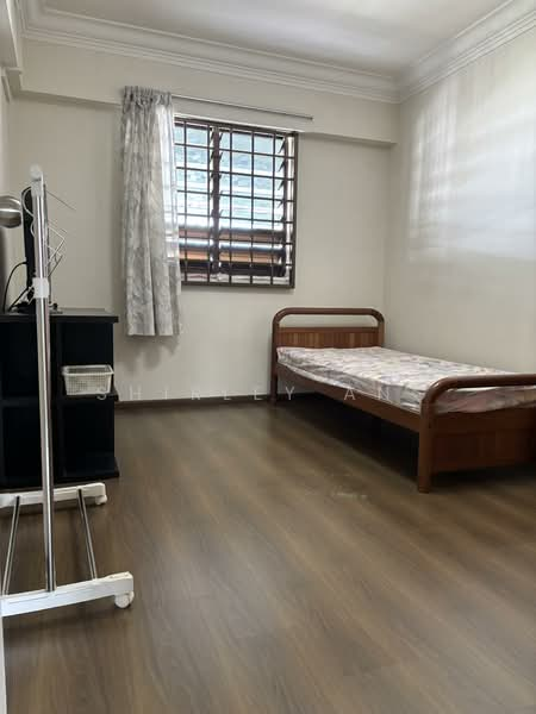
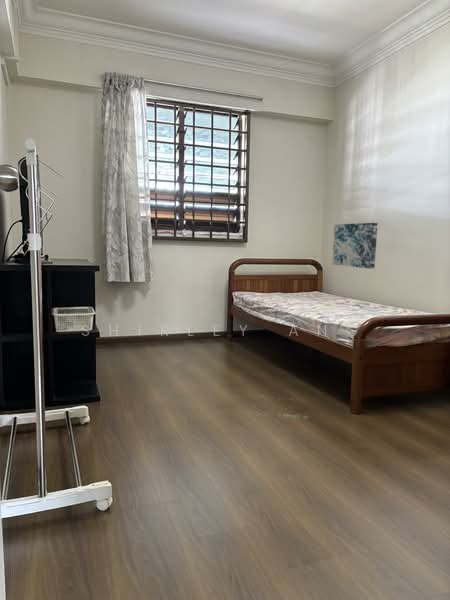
+ wall art [331,222,379,270]
